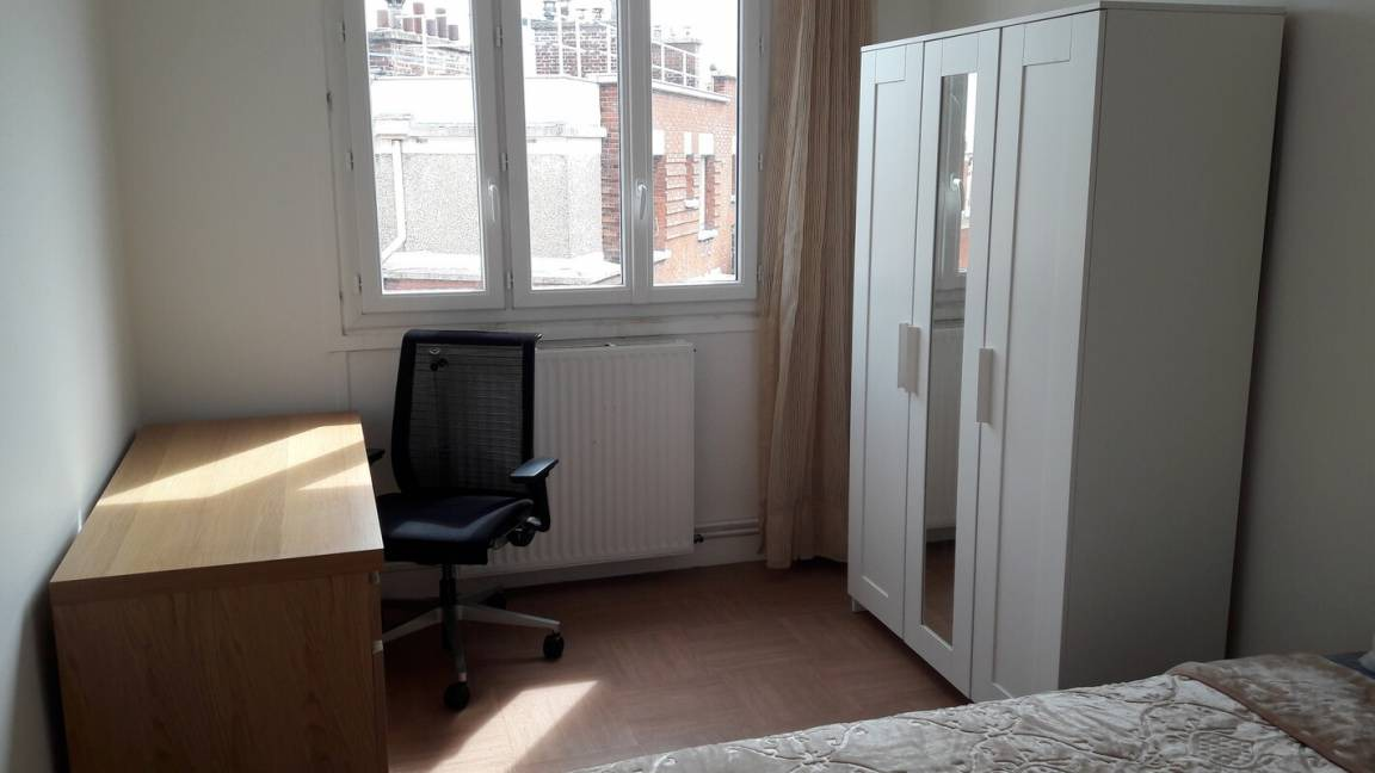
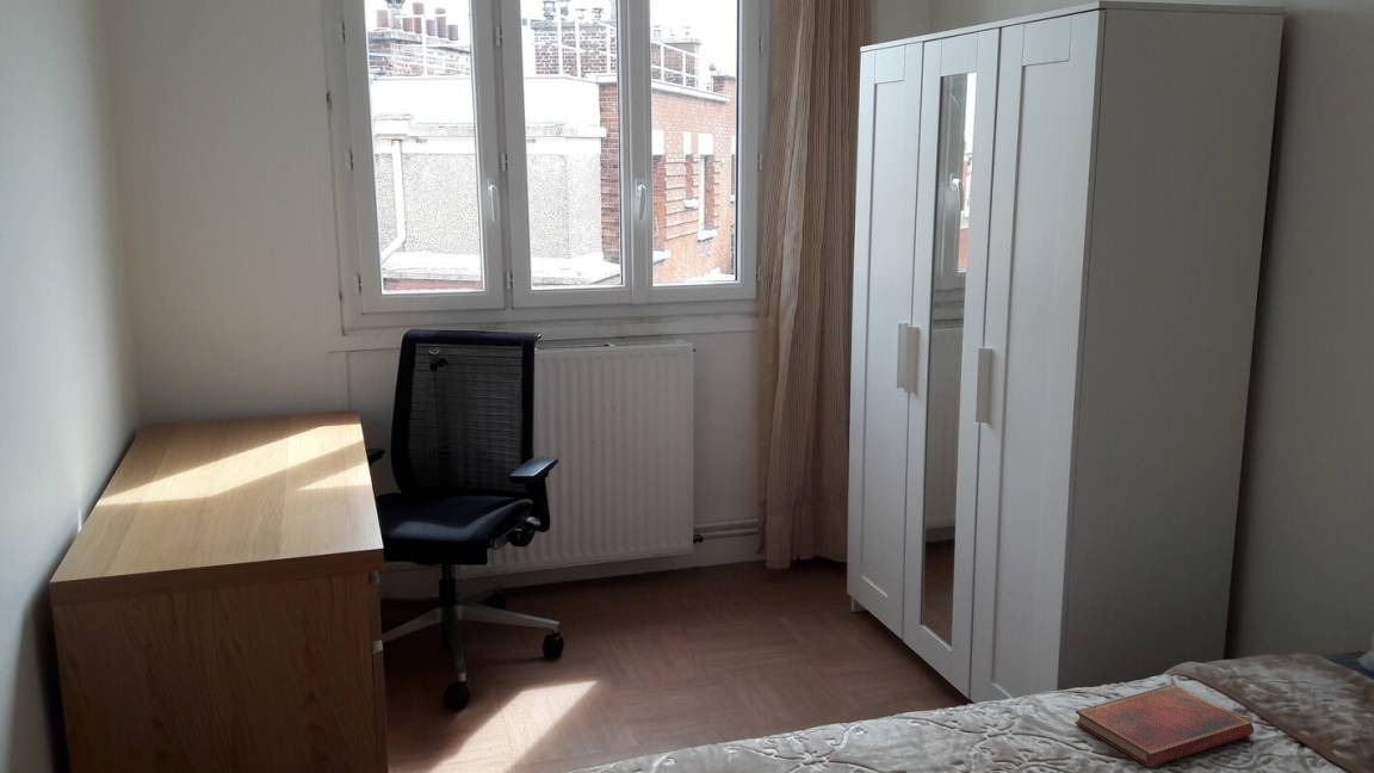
+ diary [1073,684,1255,769]
